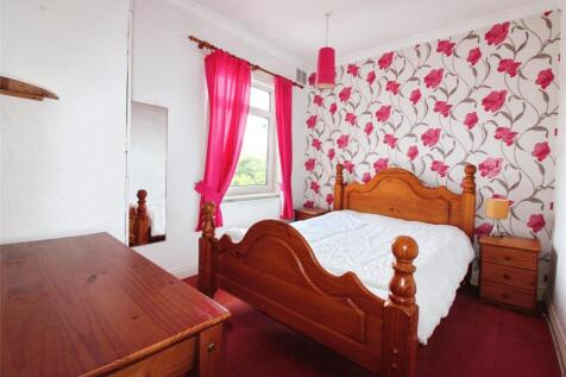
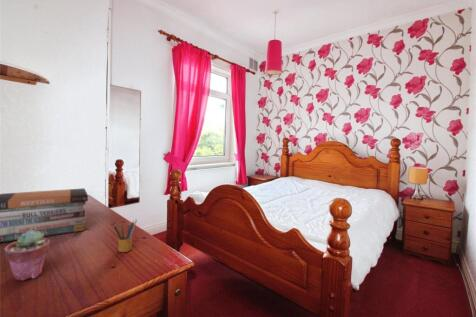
+ book stack [0,187,89,243]
+ potted succulent [3,231,51,282]
+ pencil box [113,218,138,253]
